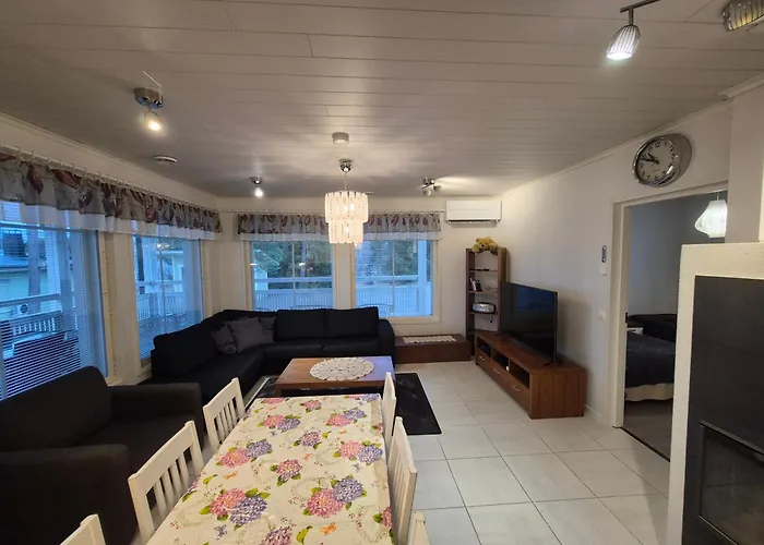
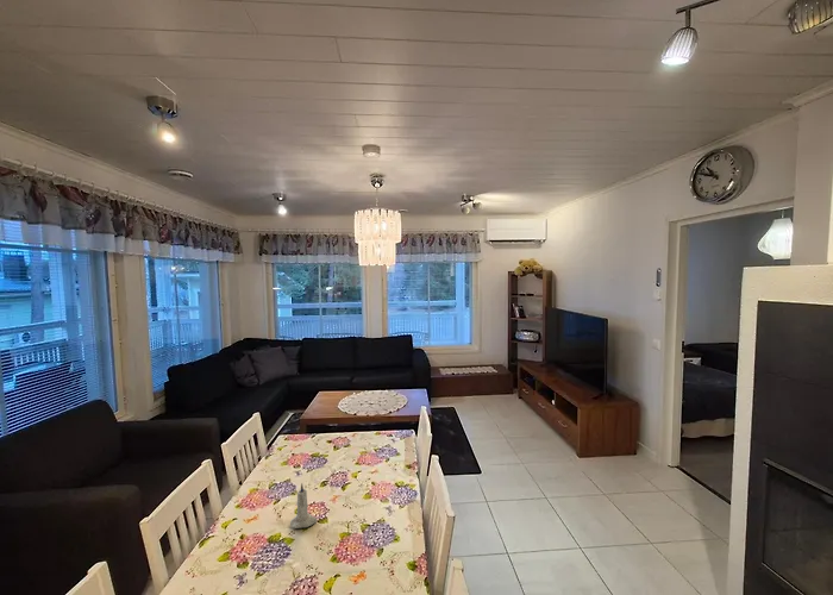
+ candle [289,482,318,530]
